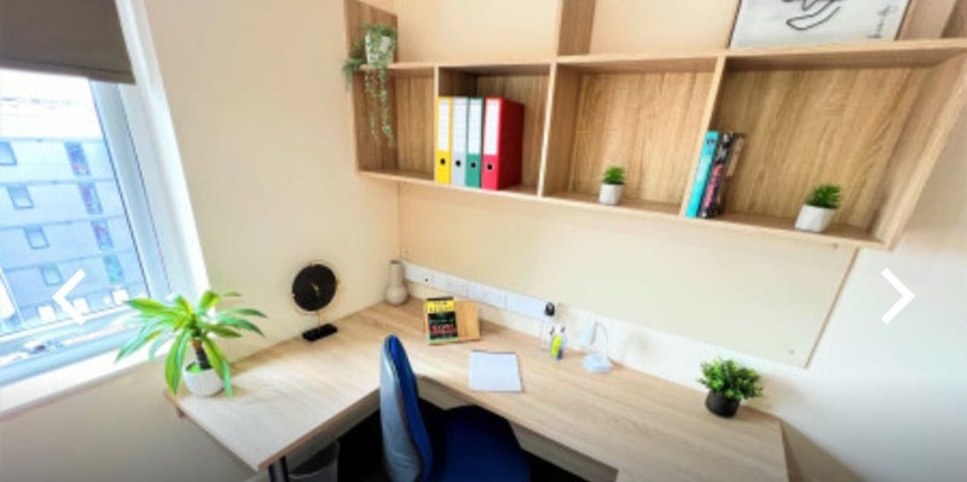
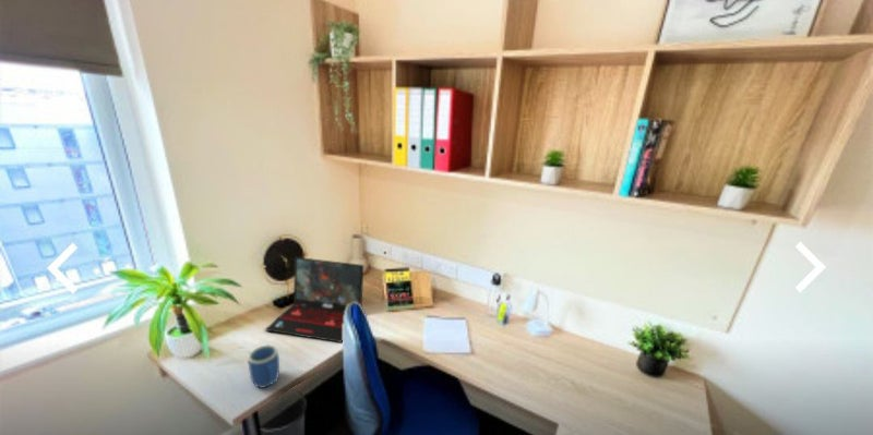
+ mug [247,343,280,389]
+ laptop [263,256,364,343]
